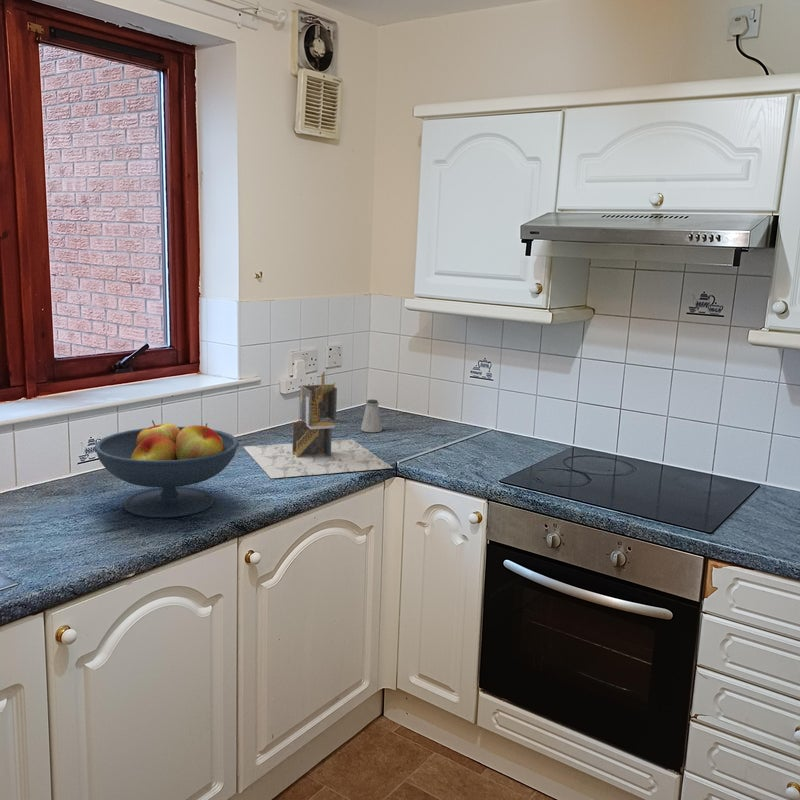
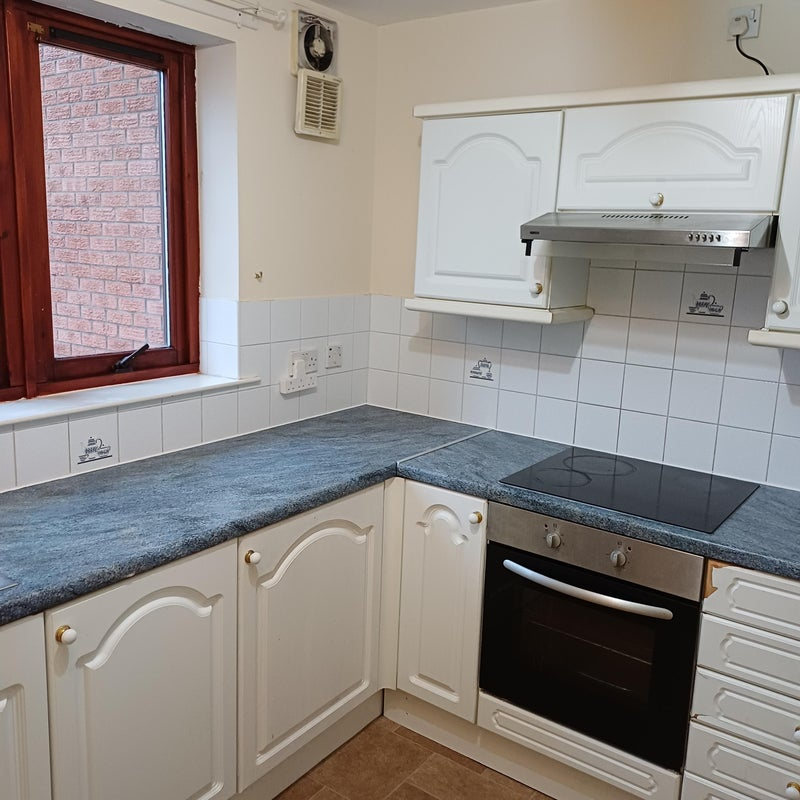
- fruit bowl [93,419,240,519]
- saltshaker [360,399,383,433]
- architectural model [243,371,394,479]
